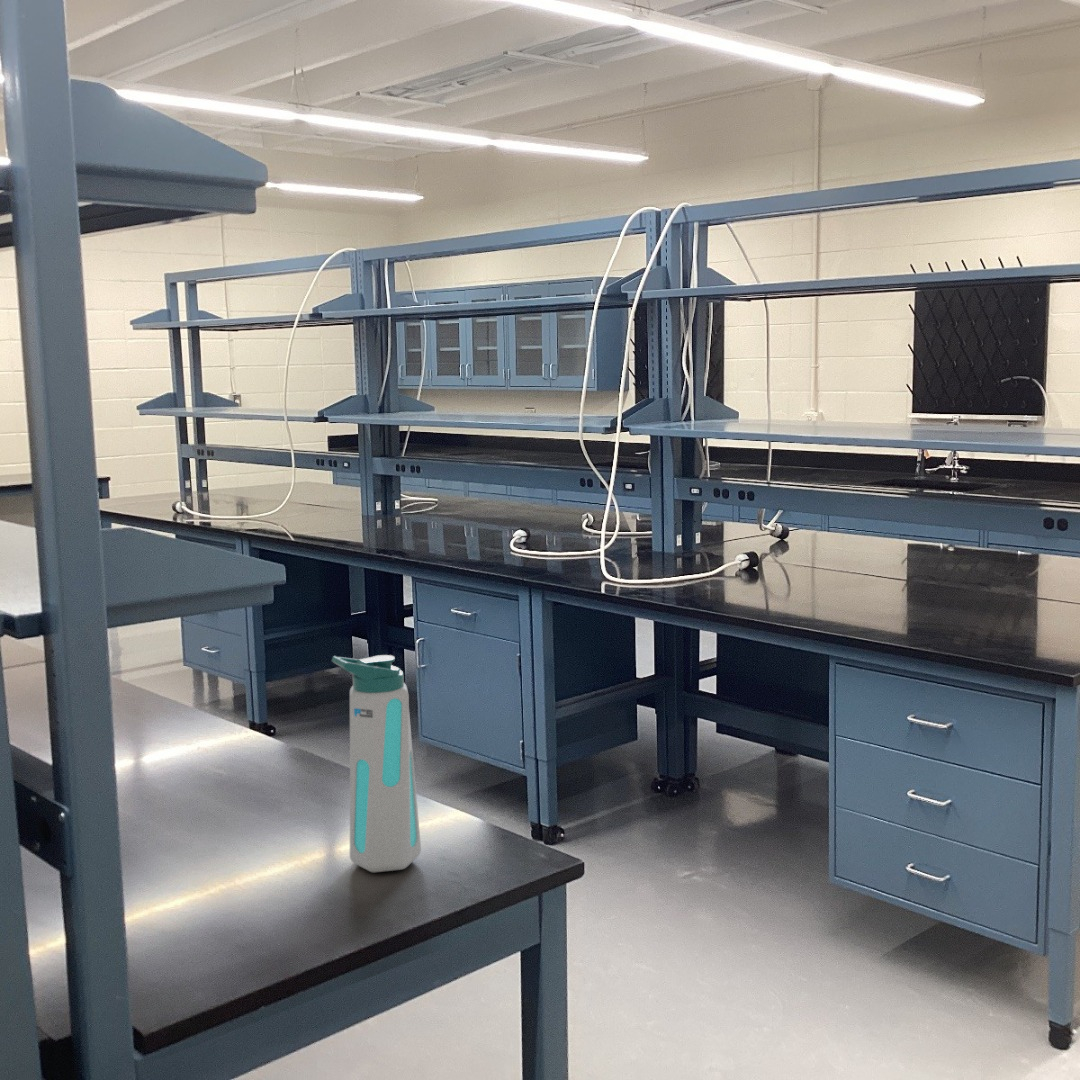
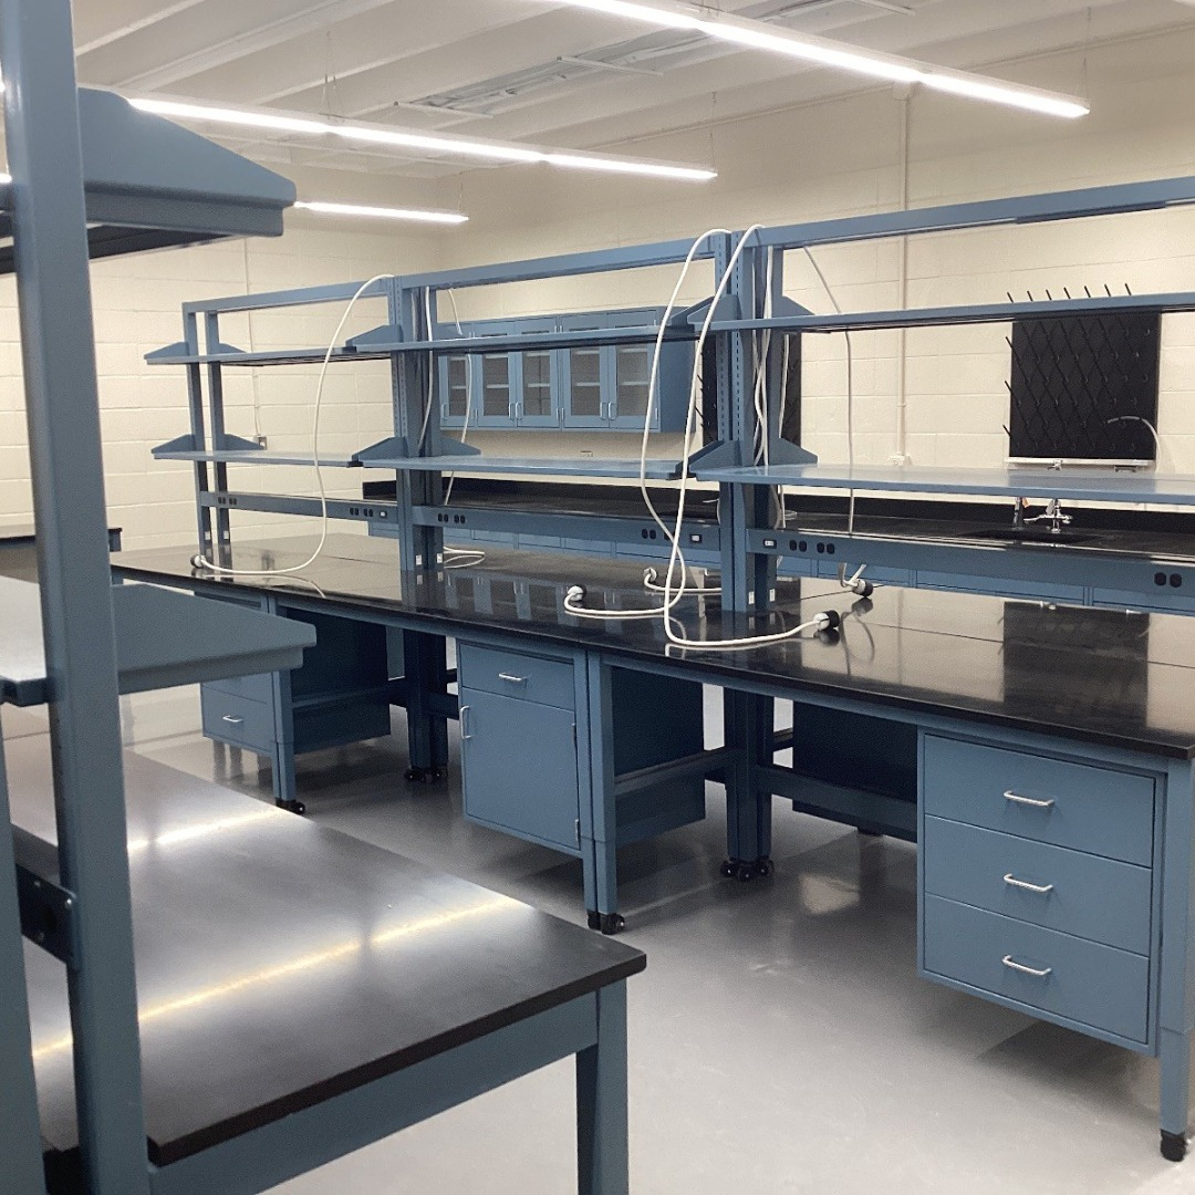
- water bottle [331,654,422,873]
